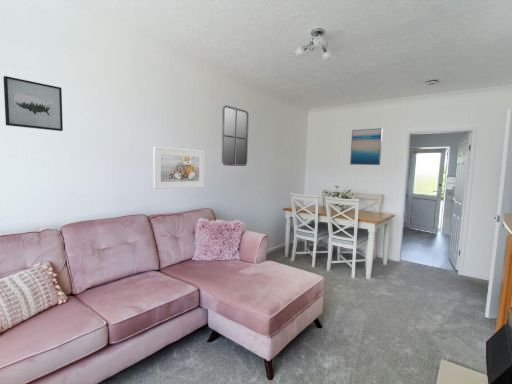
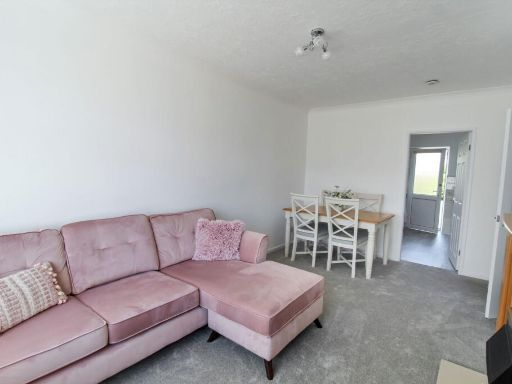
- wall art [349,127,384,166]
- wall art [2,75,64,132]
- home mirror [220,104,250,167]
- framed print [153,145,206,190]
